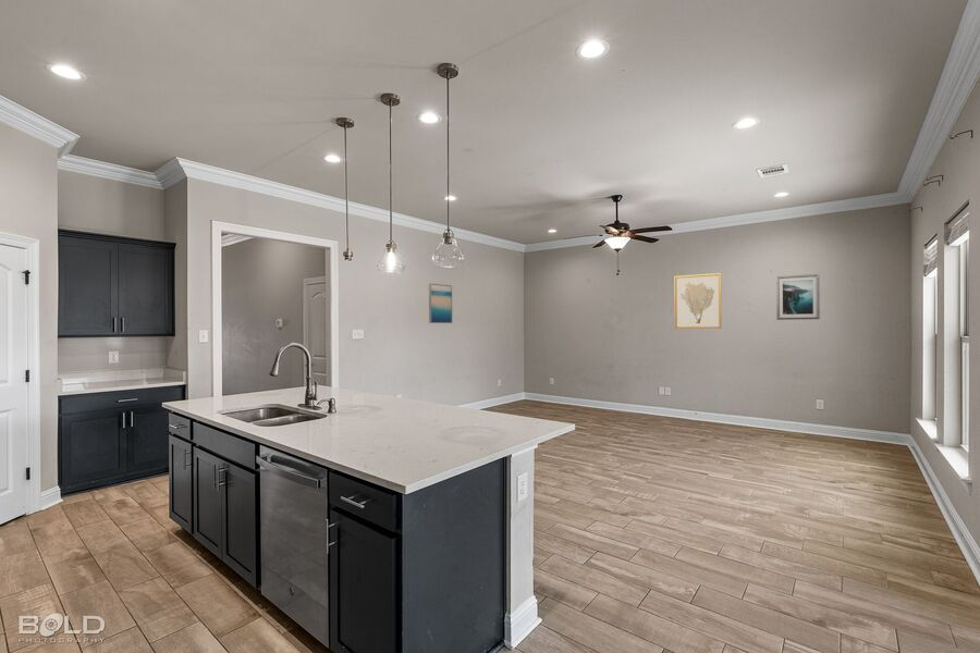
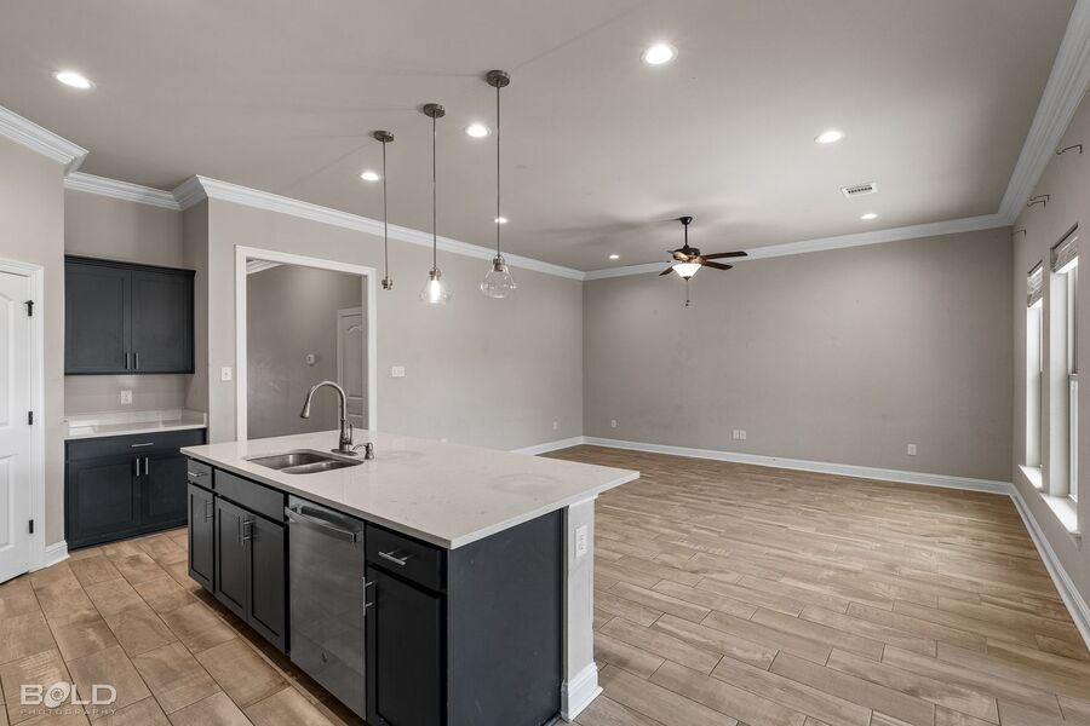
- wall art [428,283,453,324]
- wall art [673,272,722,330]
- wall art [775,273,821,321]
